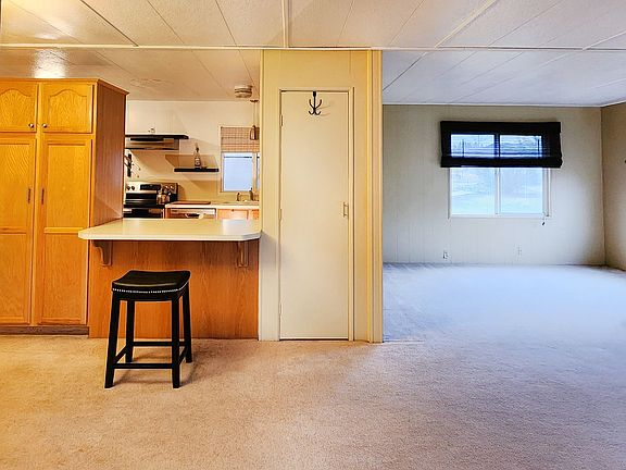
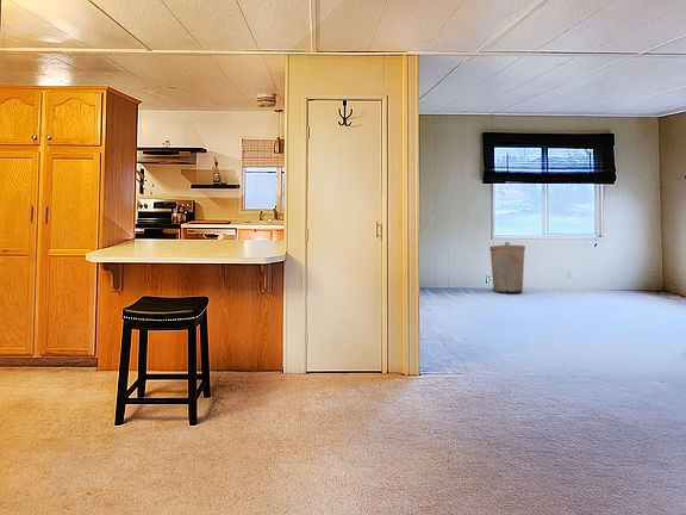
+ trash can [488,241,526,293]
